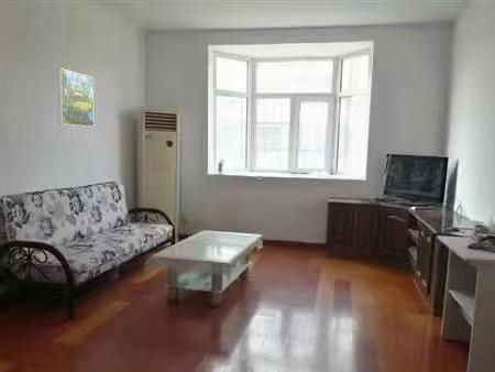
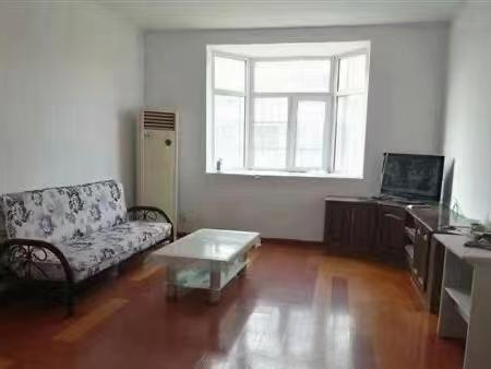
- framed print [57,67,95,128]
